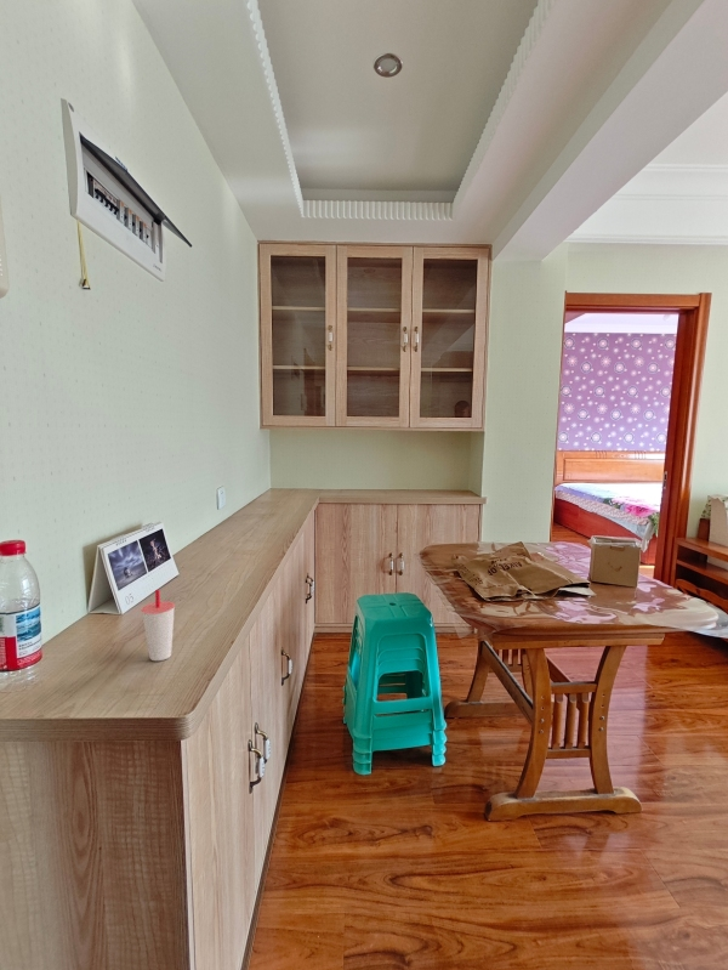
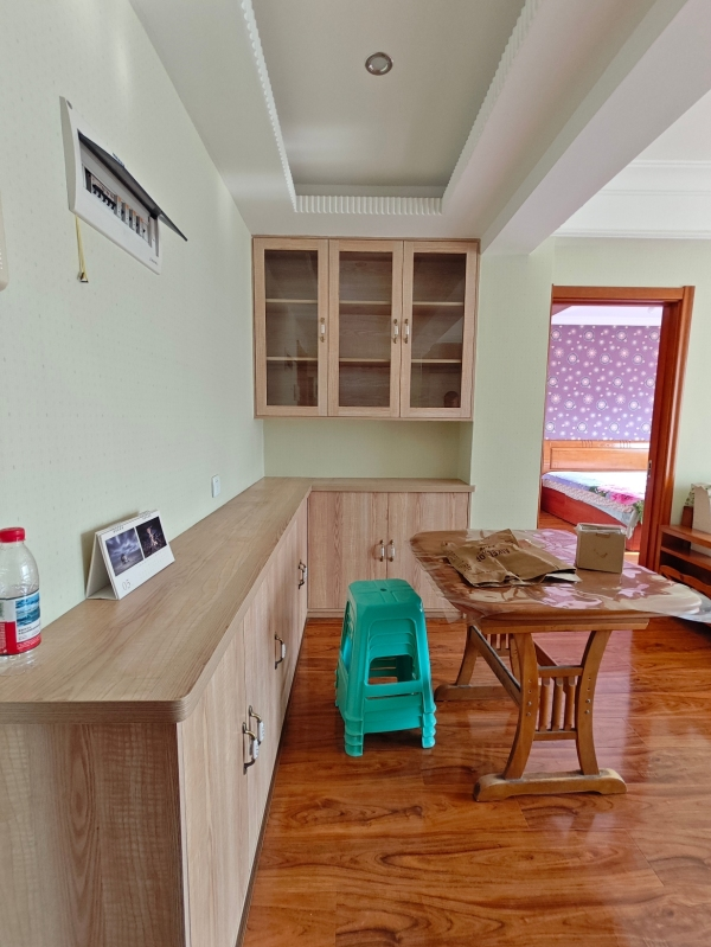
- cup [140,589,176,662]
